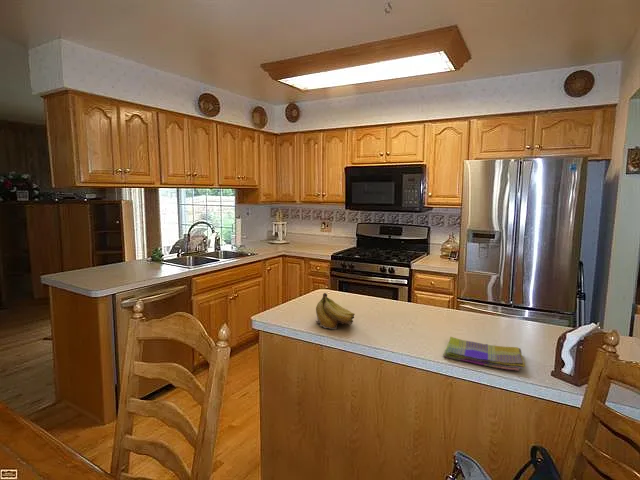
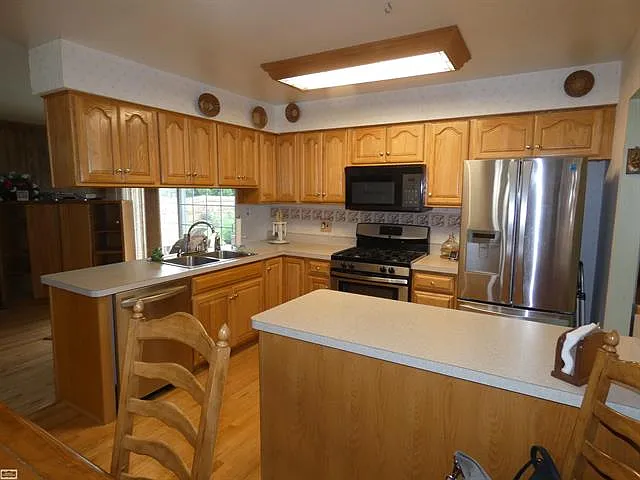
- fruit [315,292,356,330]
- dish towel [442,336,526,372]
